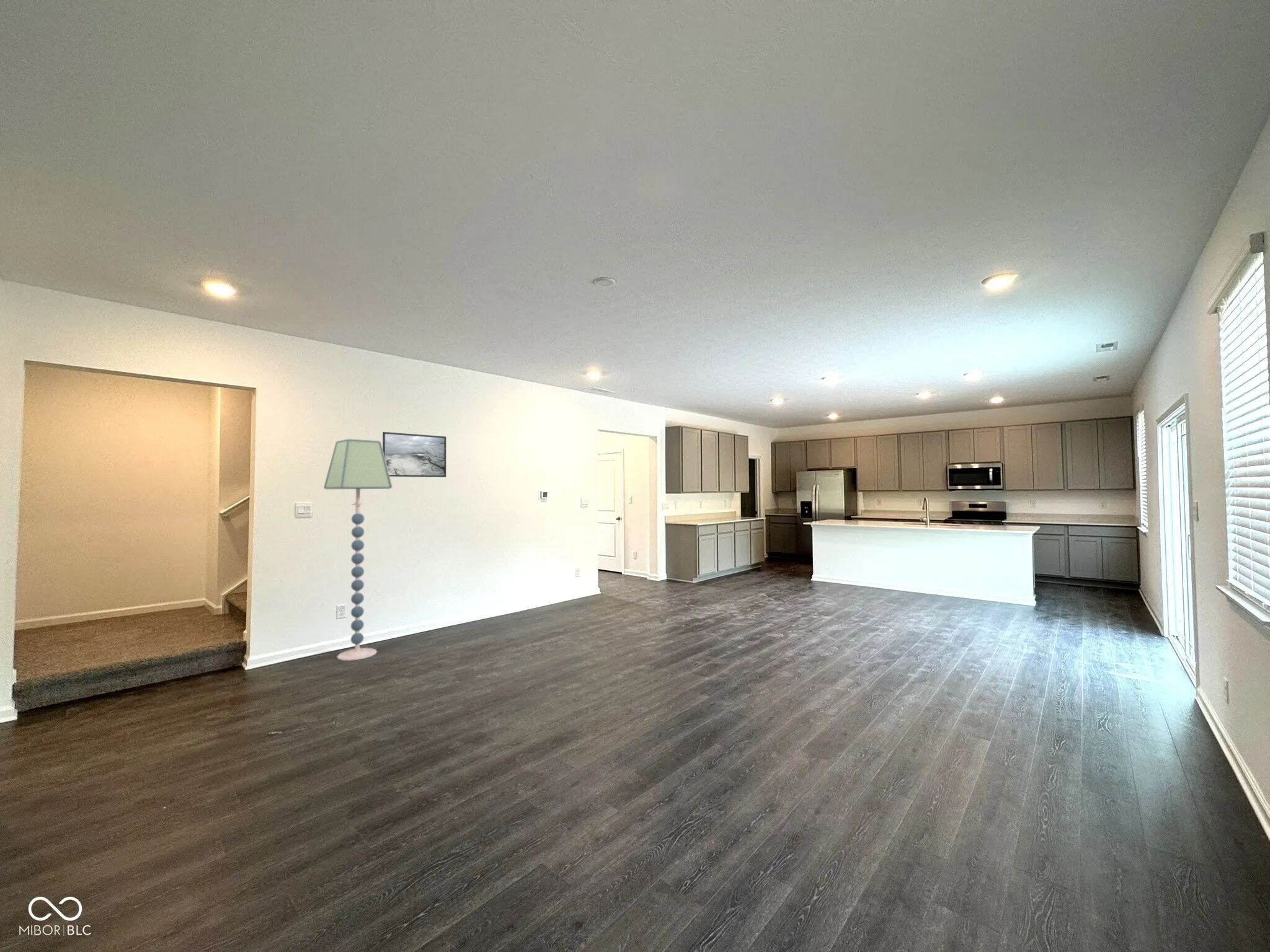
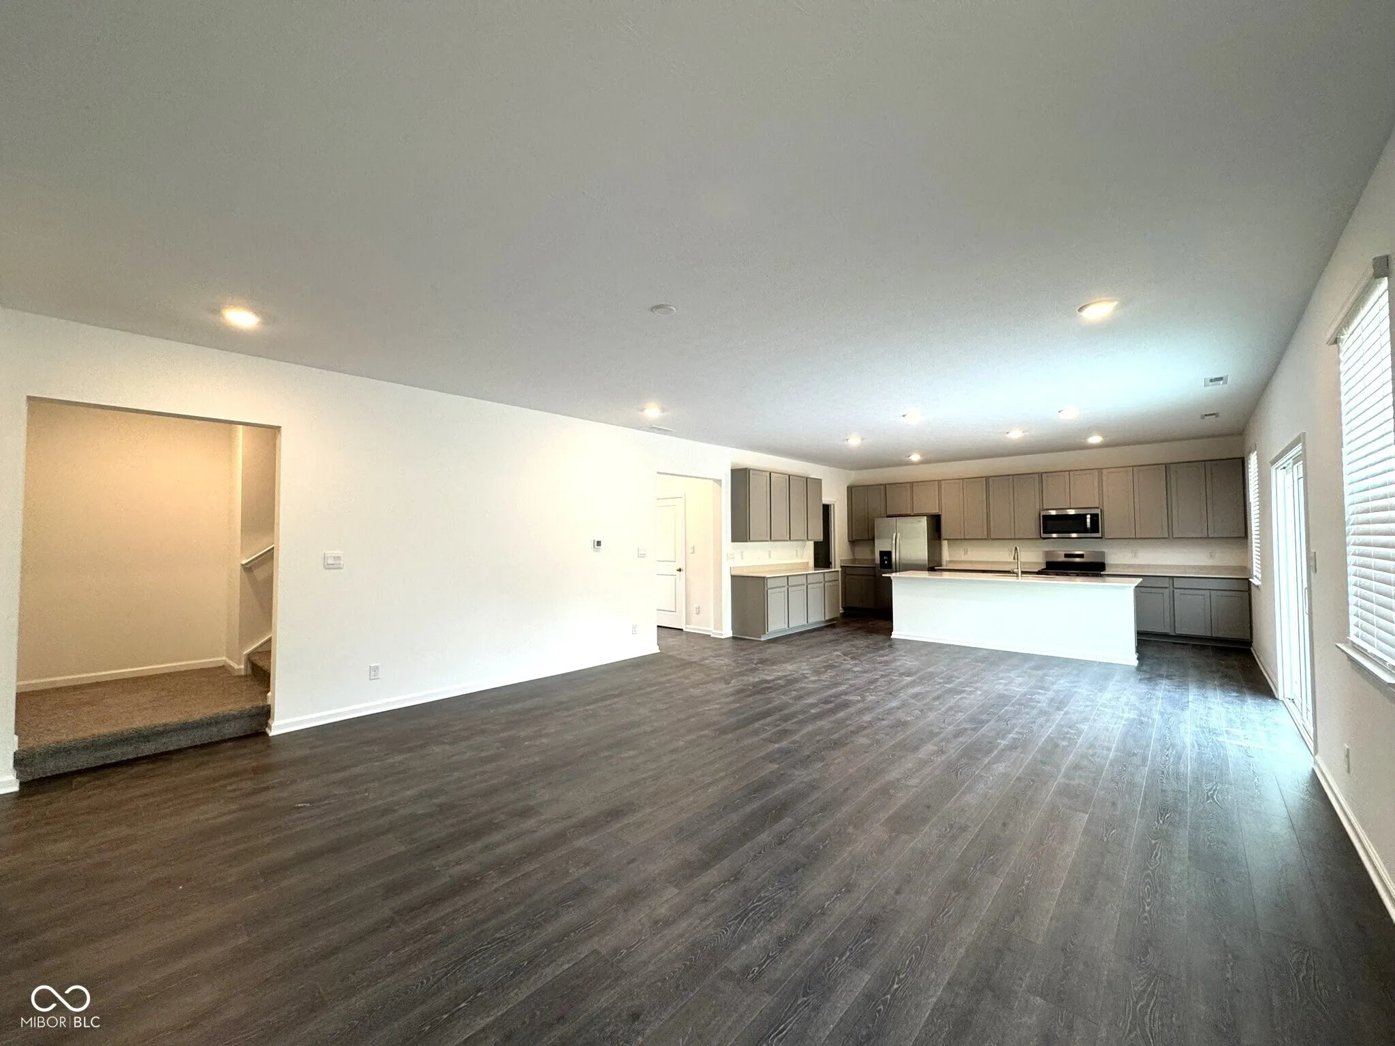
- floor lamp [323,438,393,661]
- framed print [382,431,446,478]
